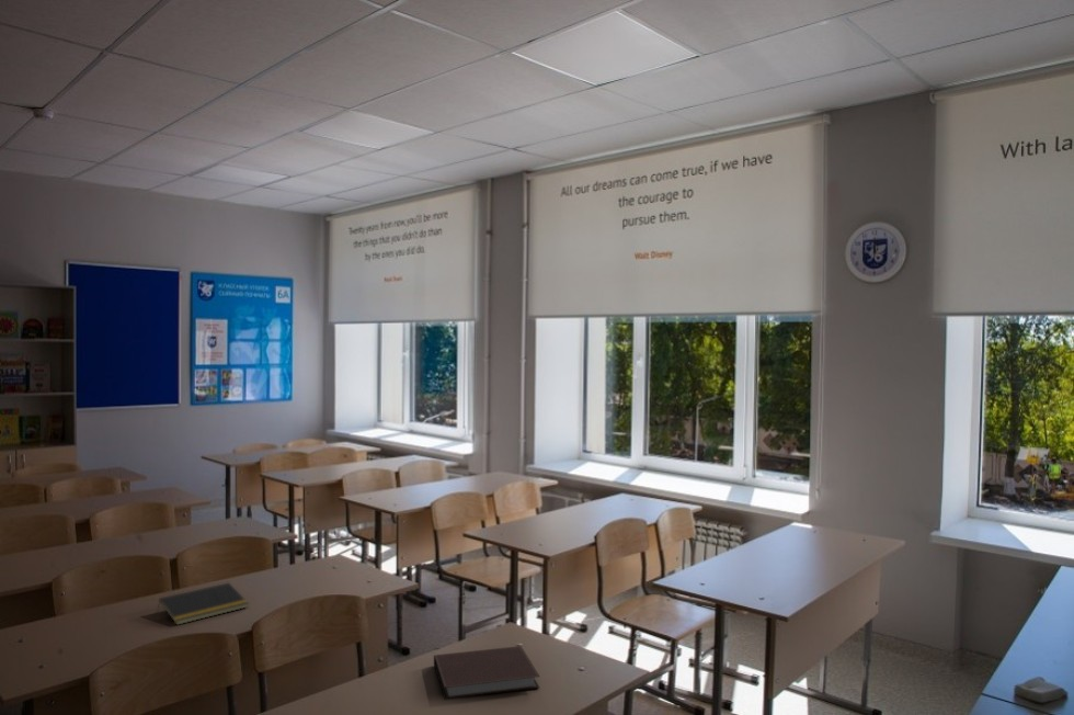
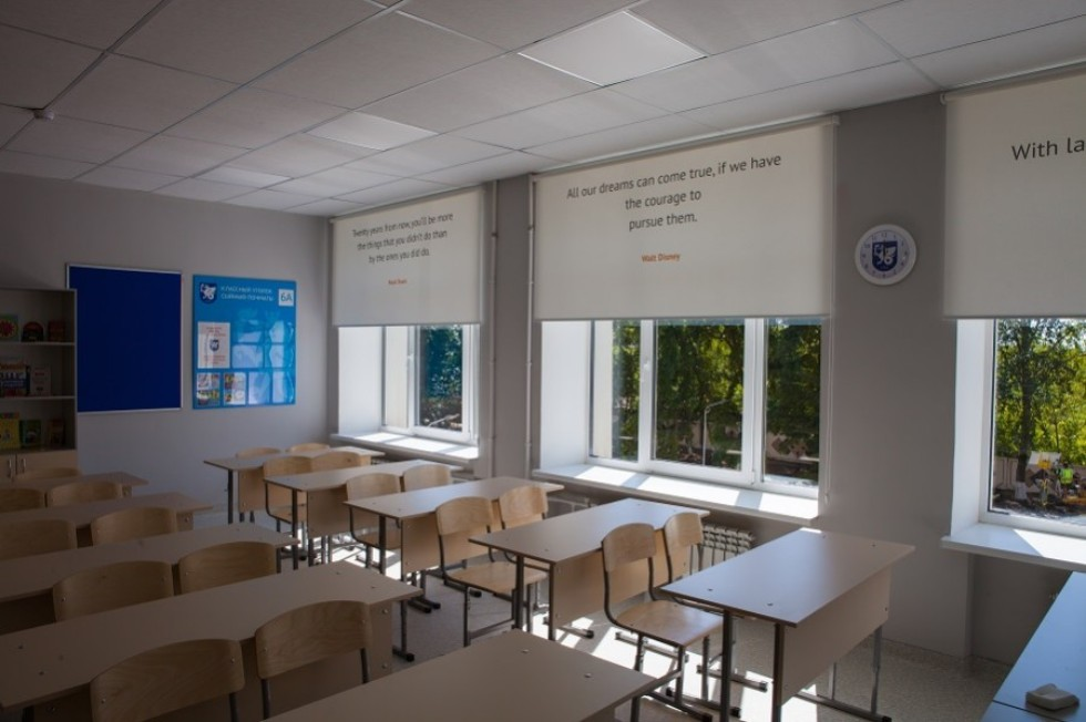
- notepad [157,581,250,626]
- notebook [433,645,540,701]
